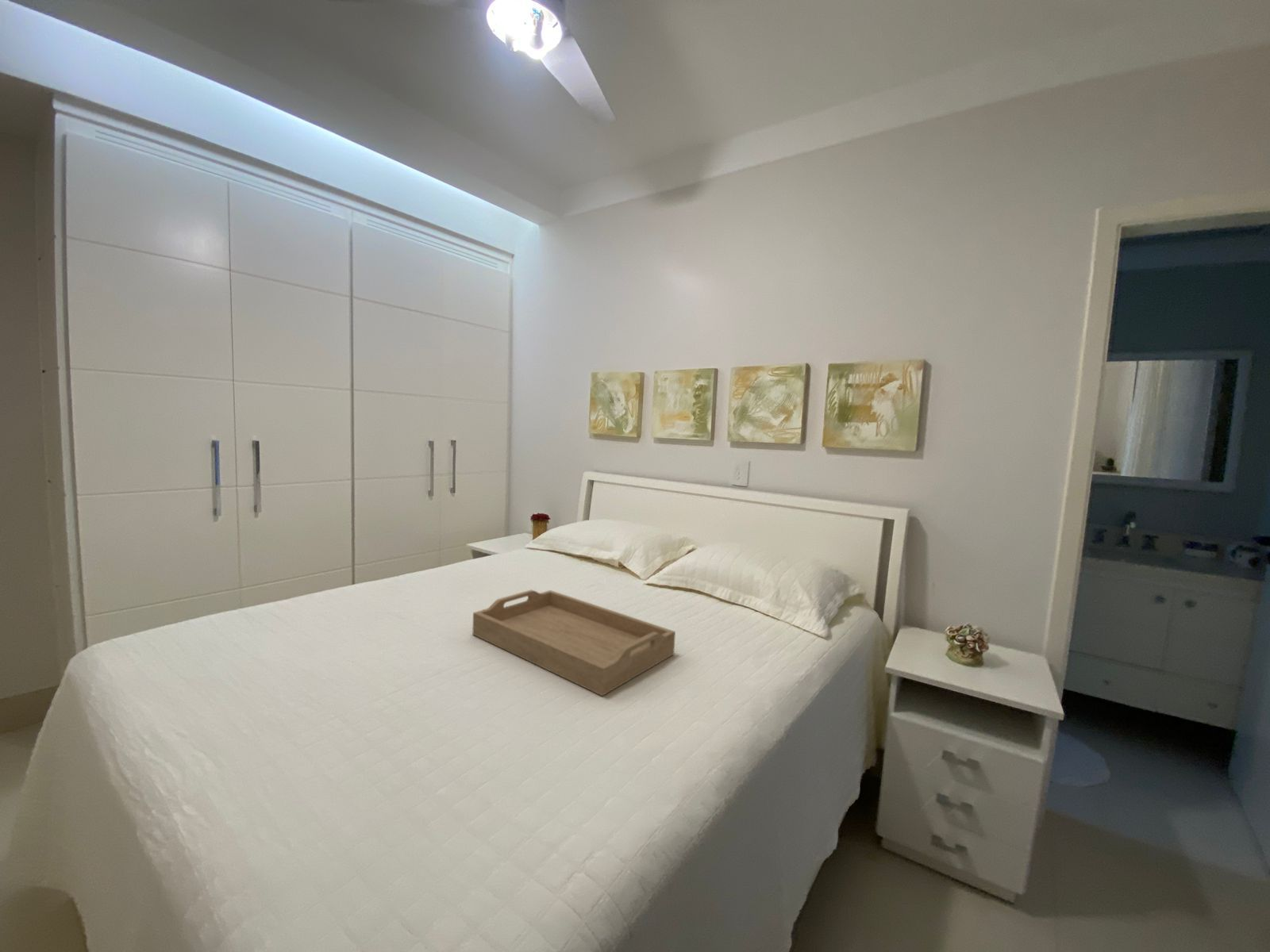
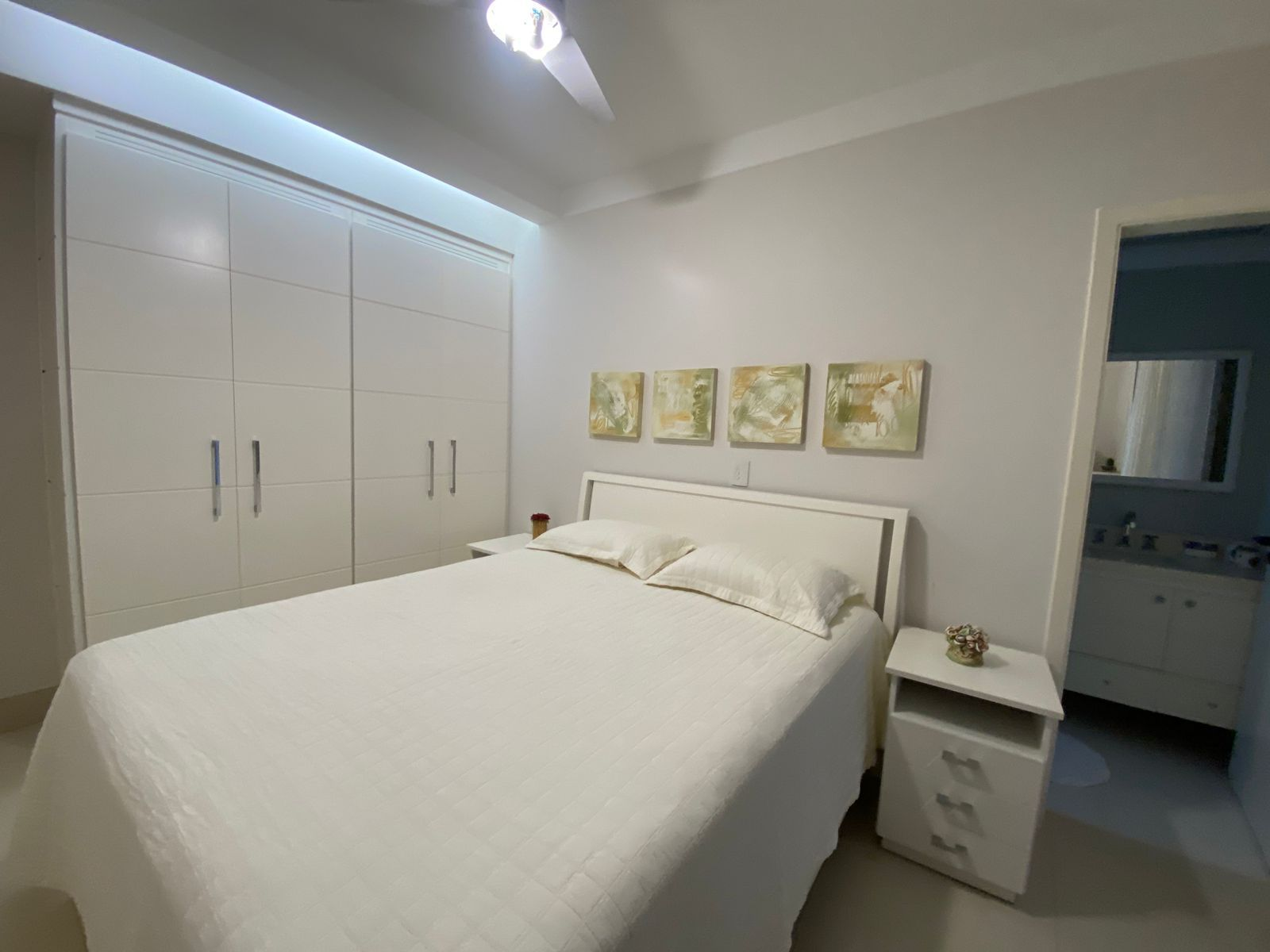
- serving tray [471,589,676,697]
